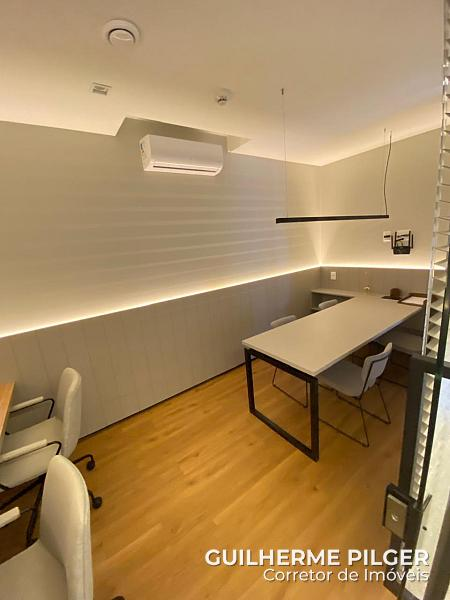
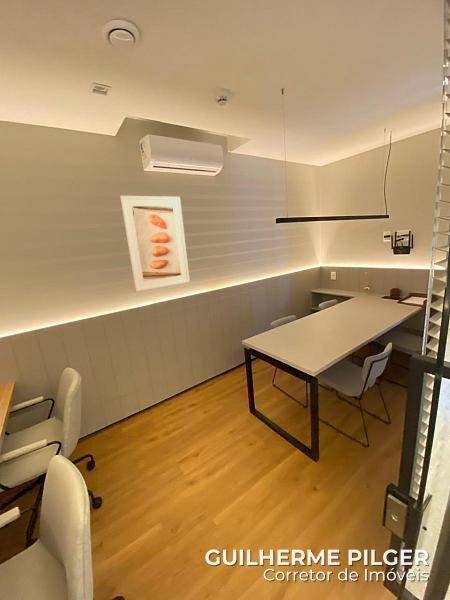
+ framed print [119,195,191,293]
